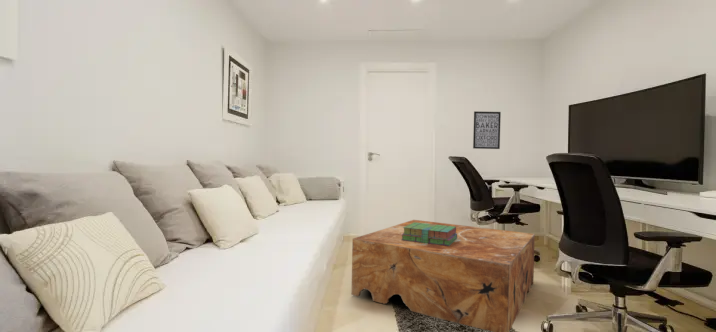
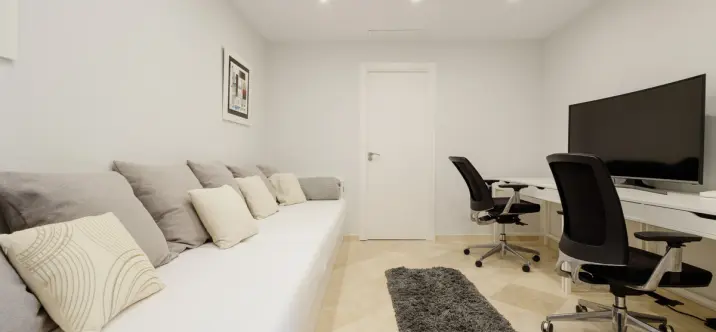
- coffee table [350,219,536,332]
- stack of books [401,222,457,246]
- wall art [472,110,502,150]
